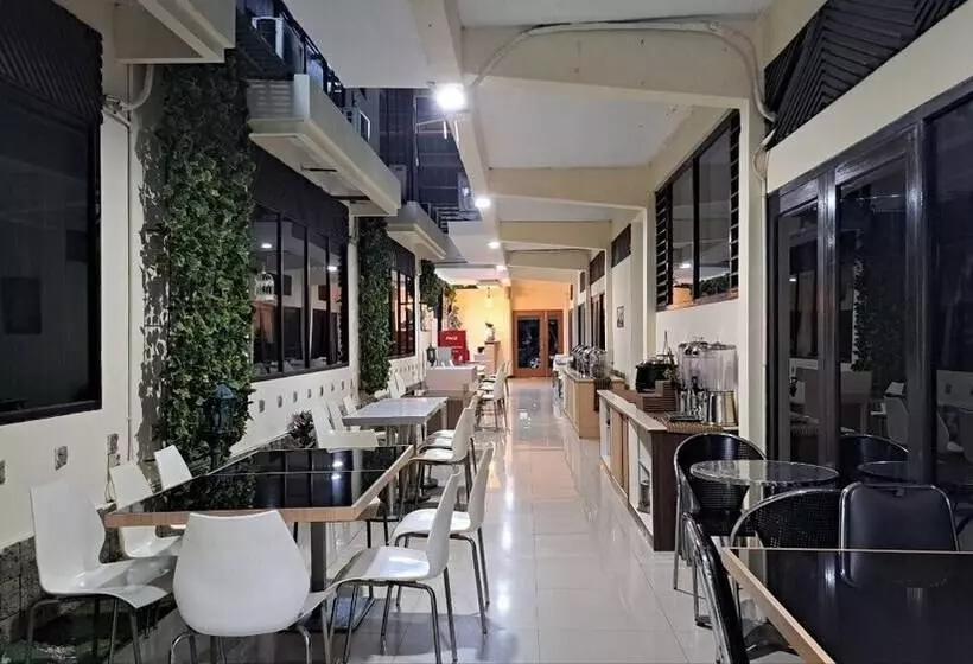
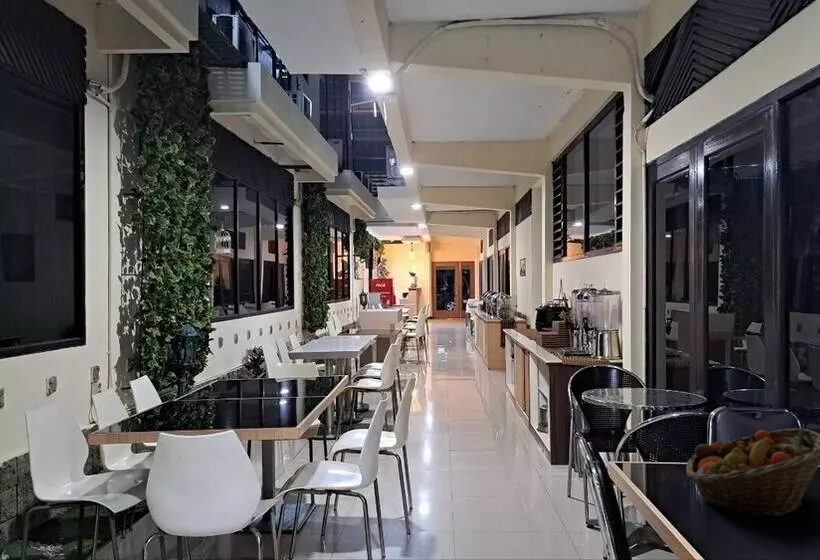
+ fruit basket [685,427,820,518]
